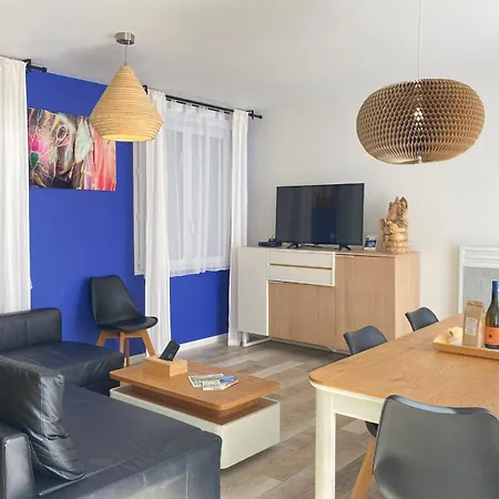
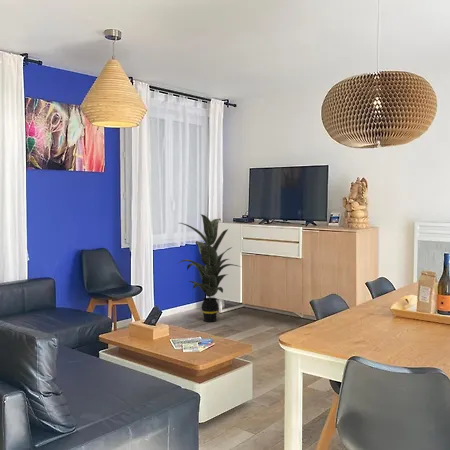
+ indoor plant [176,213,241,323]
